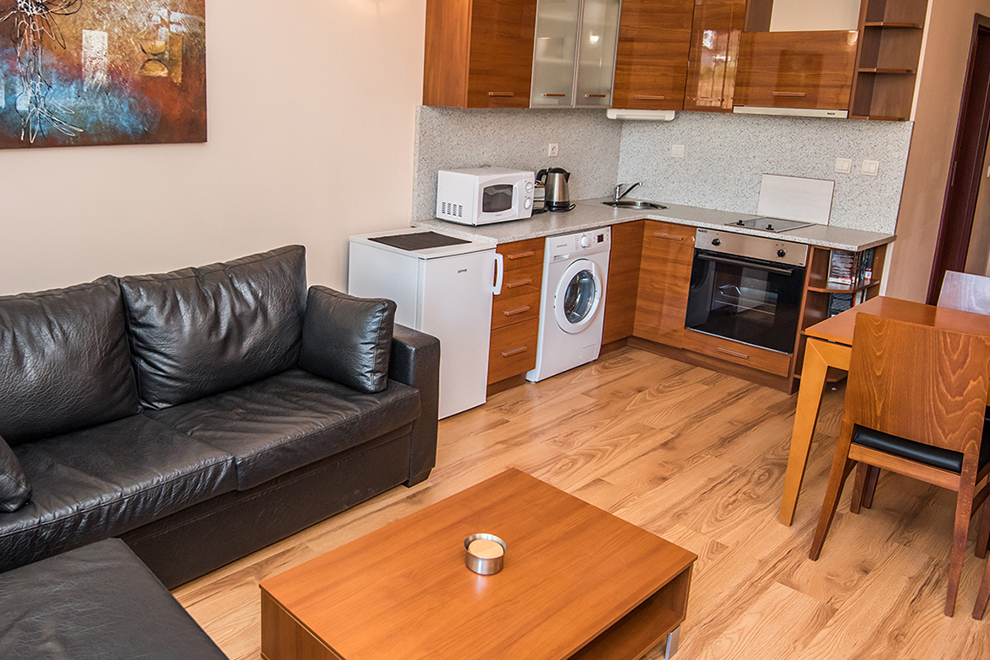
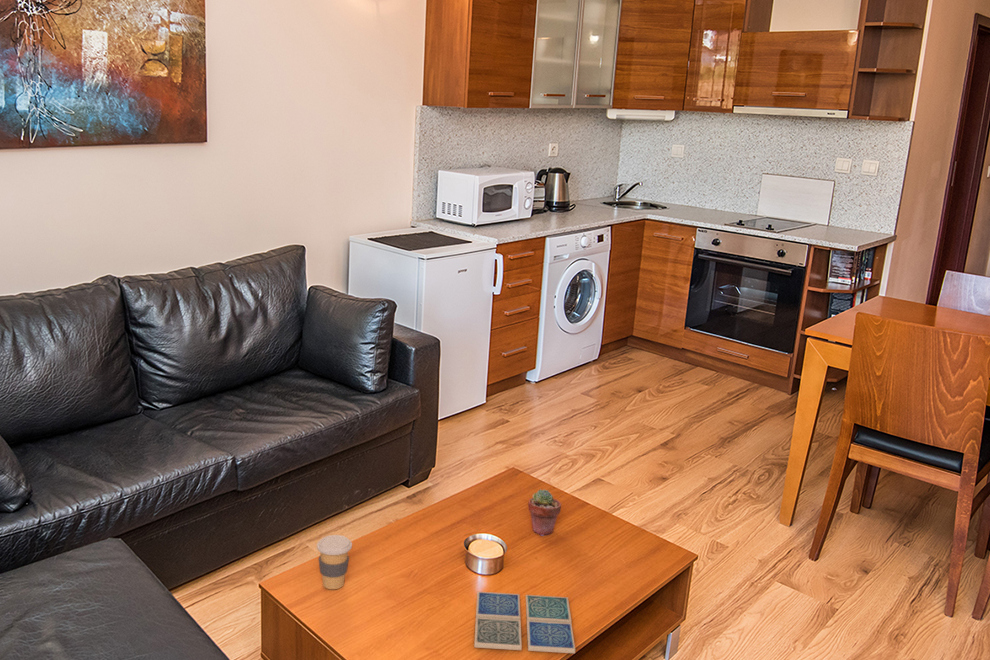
+ potted succulent [527,488,562,537]
+ coffee cup [316,534,353,590]
+ drink coaster [473,591,576,654]
